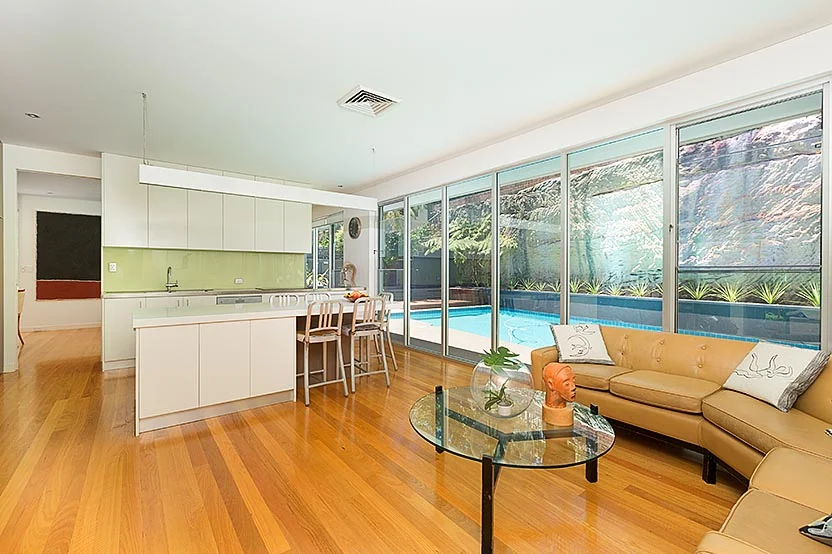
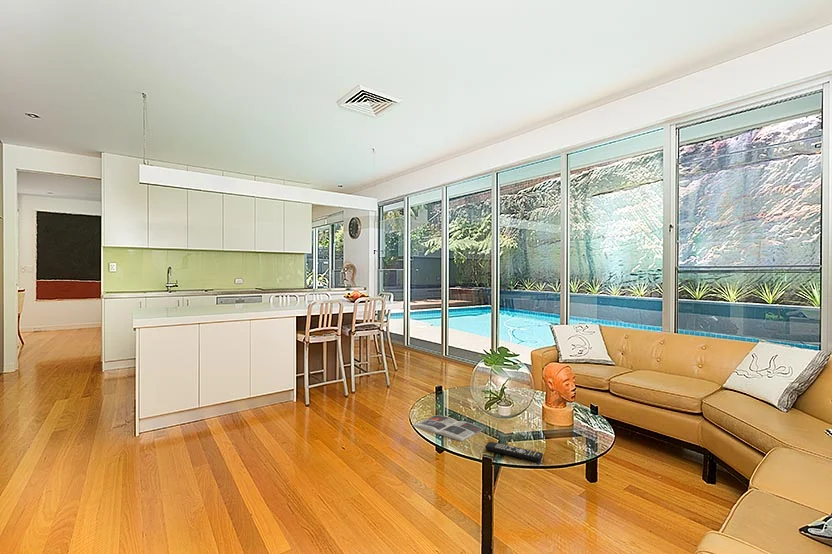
+ remote control [484,441,544,463]
+ magazine [411,414,484,442]
